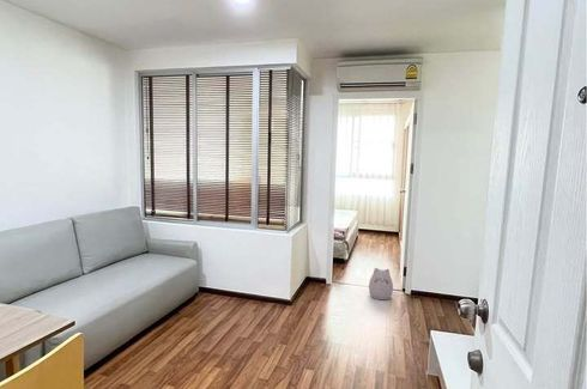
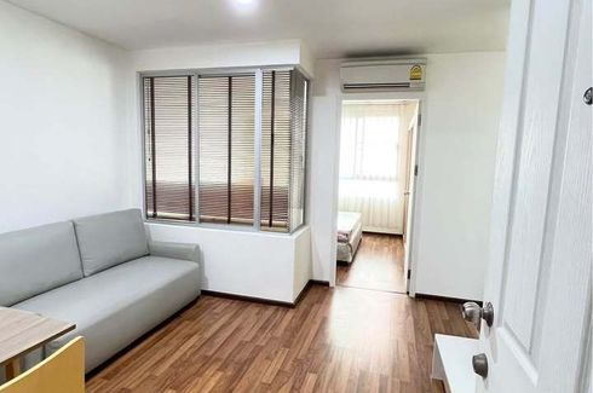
- plush toy [368,267,394,300]
